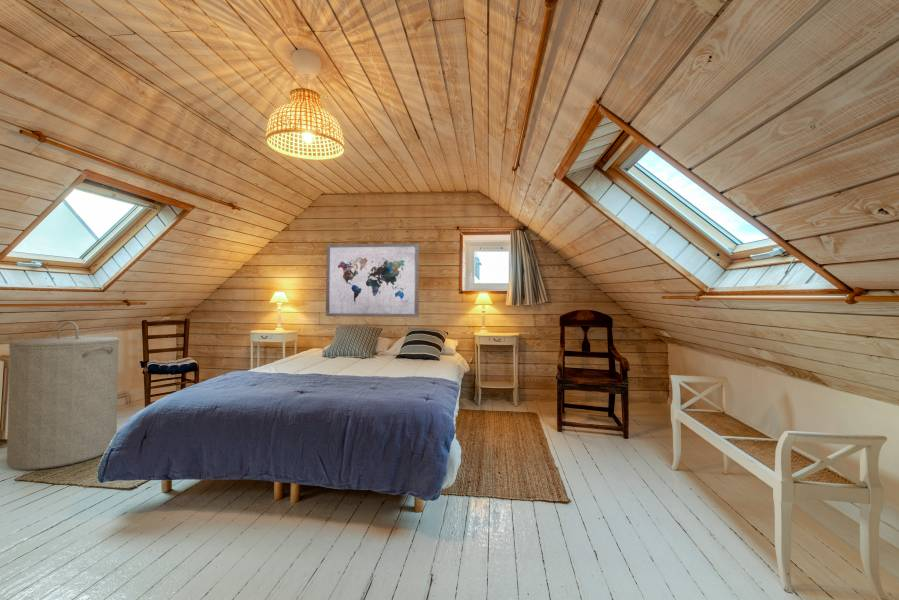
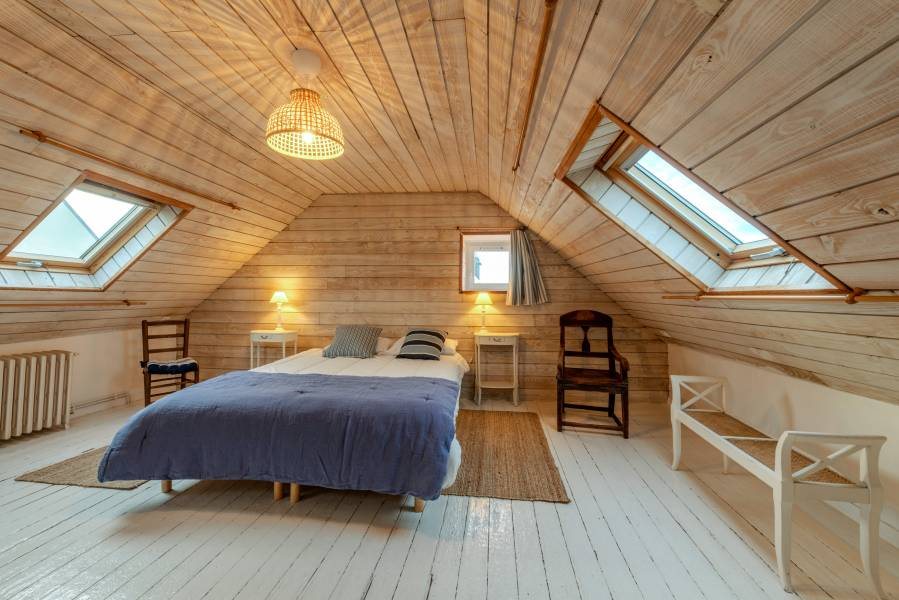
- laundry hamper [6,320,120,471]
- wall art [325,242,420,318]
